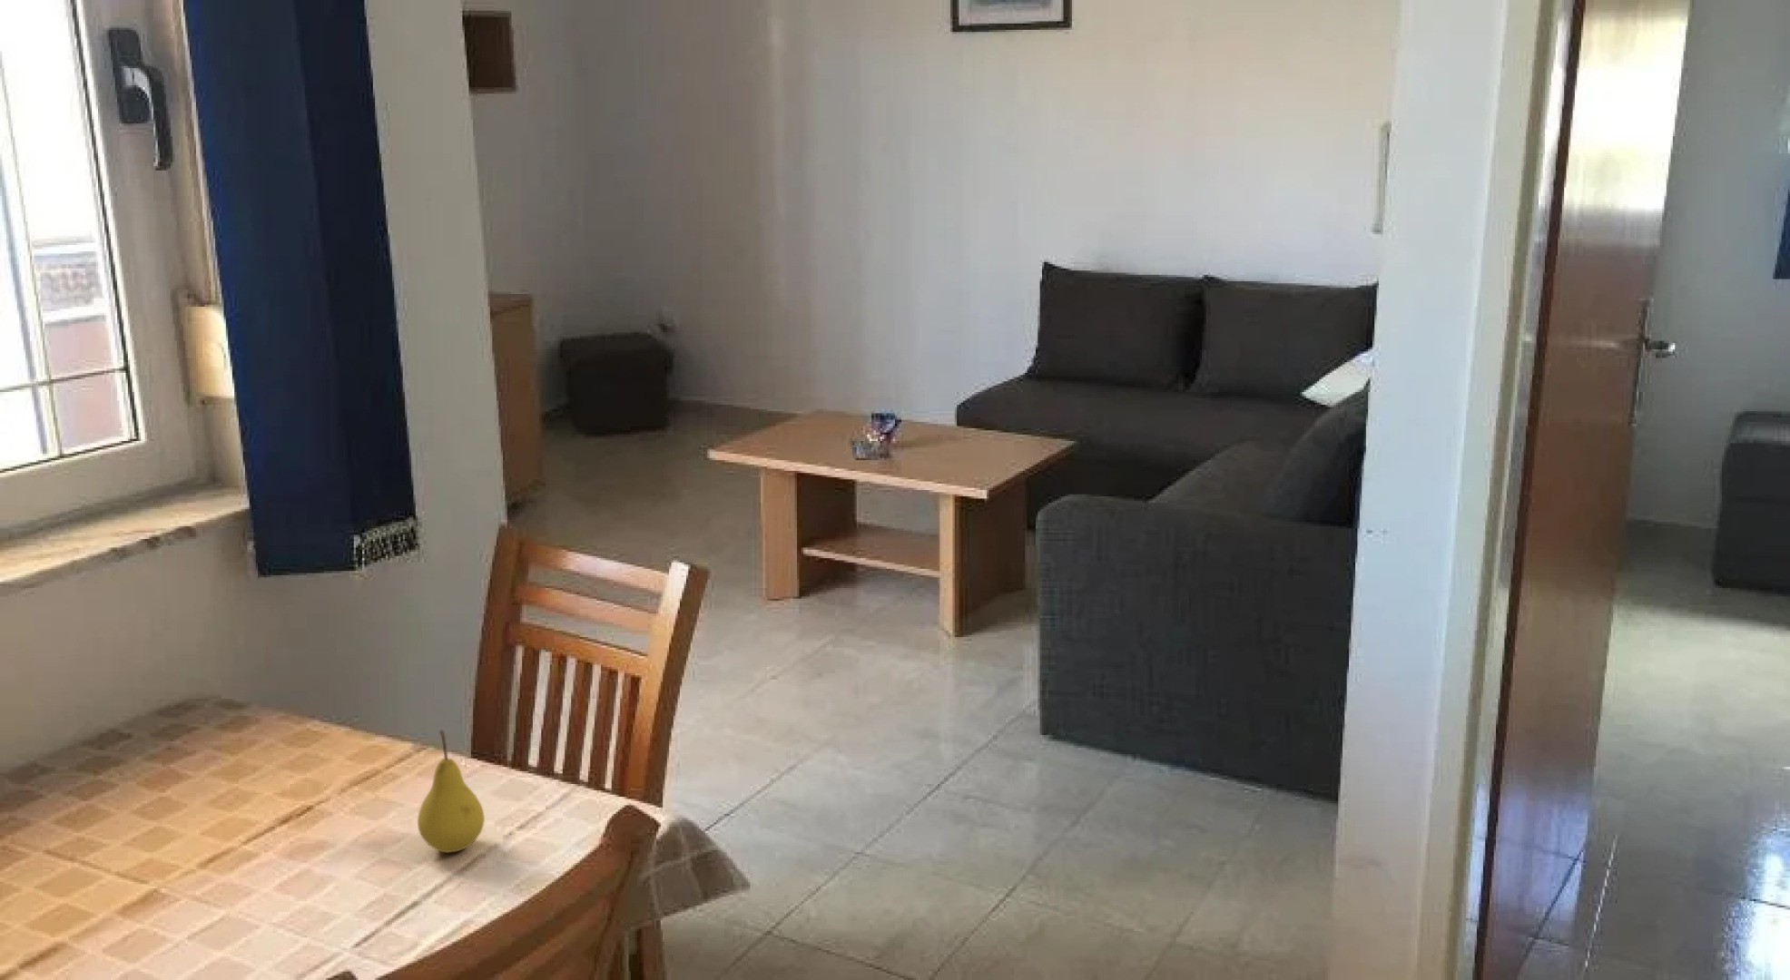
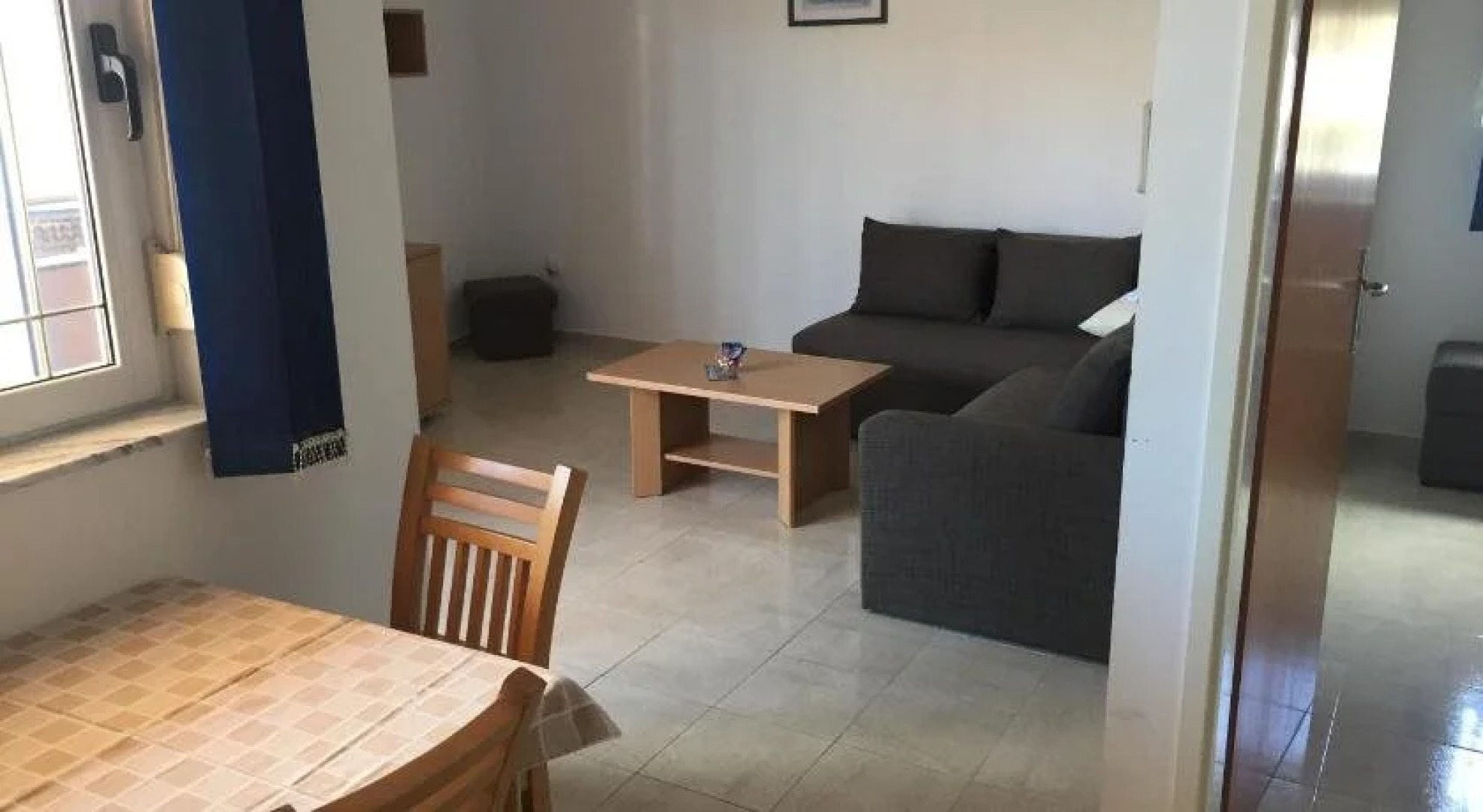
- fruit [416,729,485,853]
